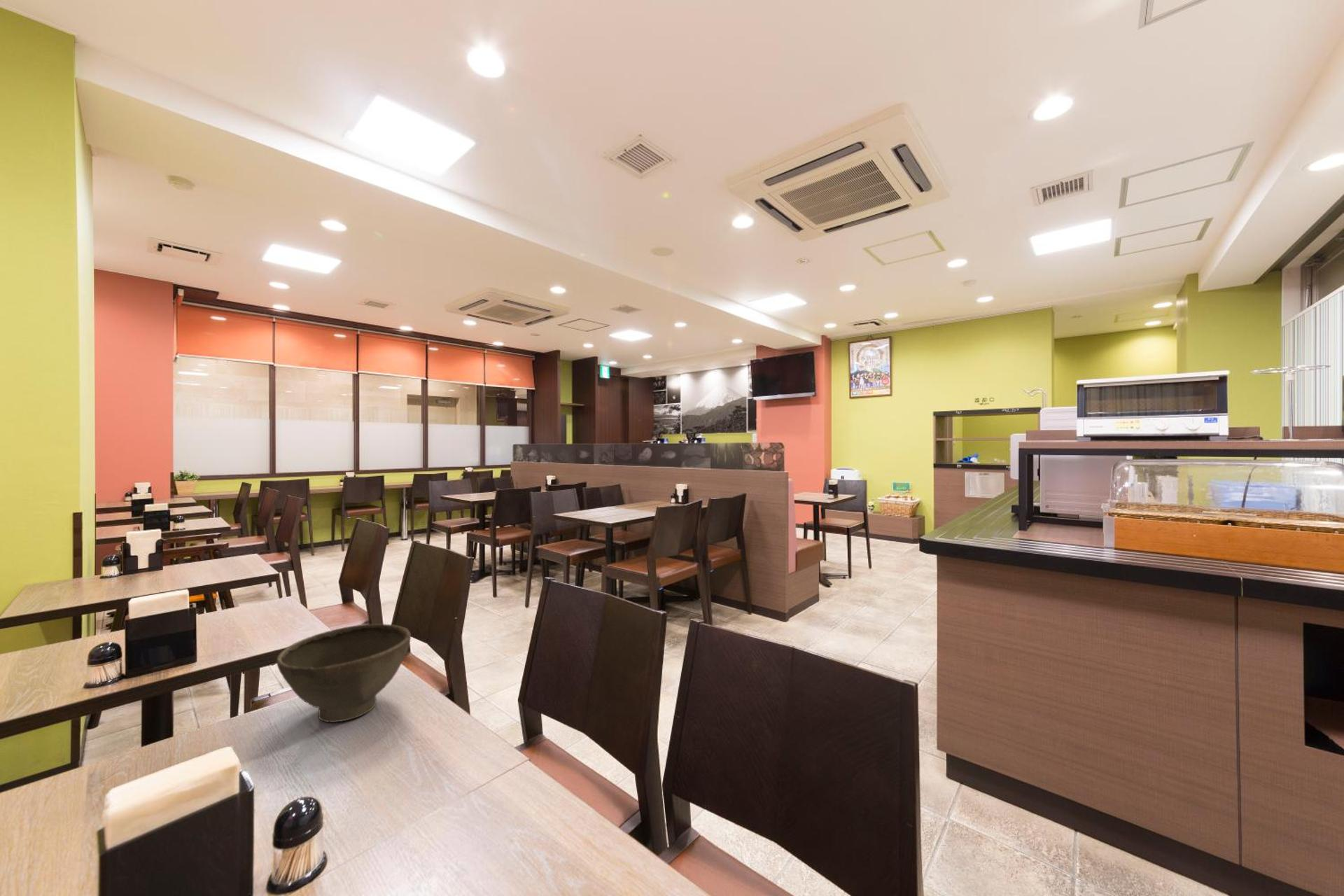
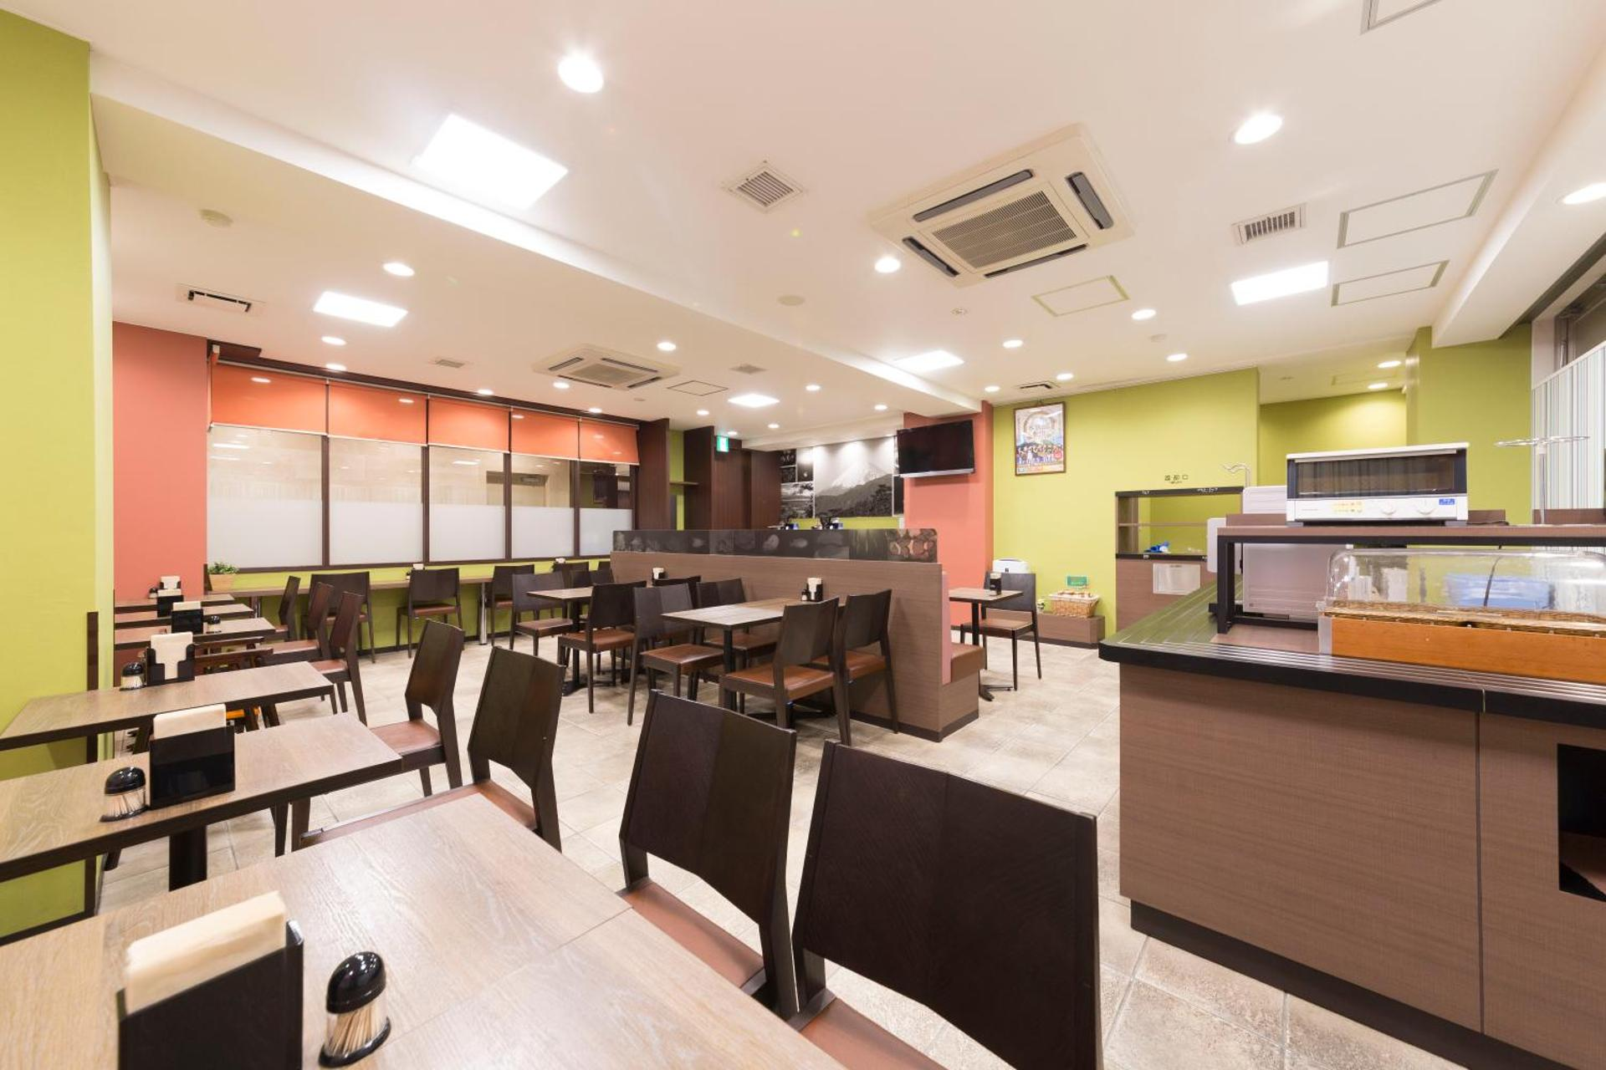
- bowl [276,623,412,723]
